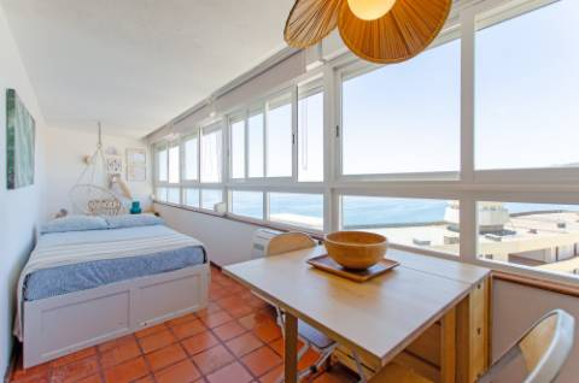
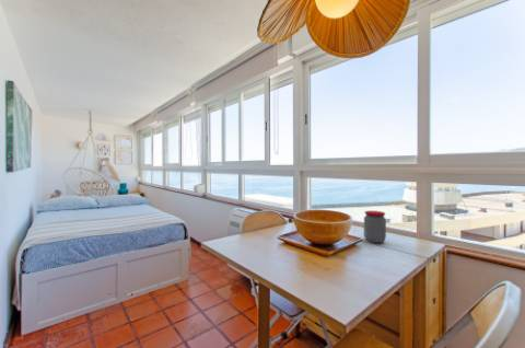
+ jar [363,210,387,244]
